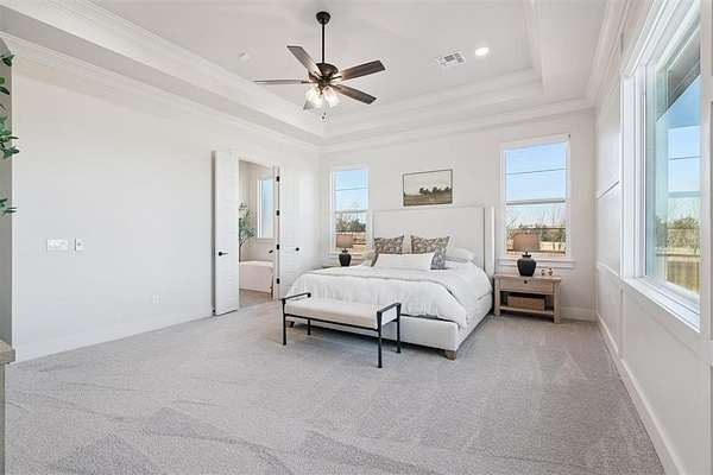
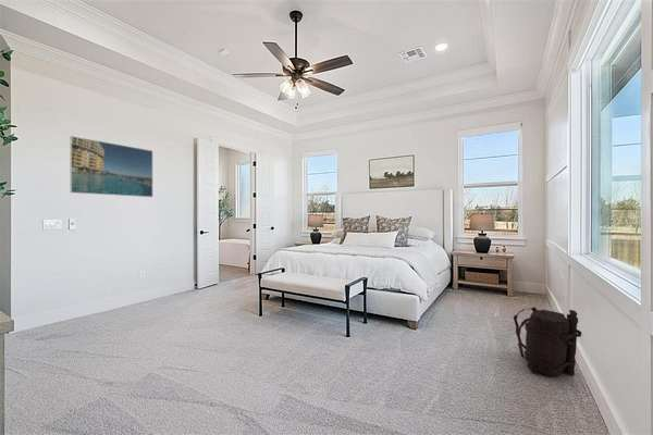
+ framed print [69,135,153,198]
+ backpack [513,306,582,377]
